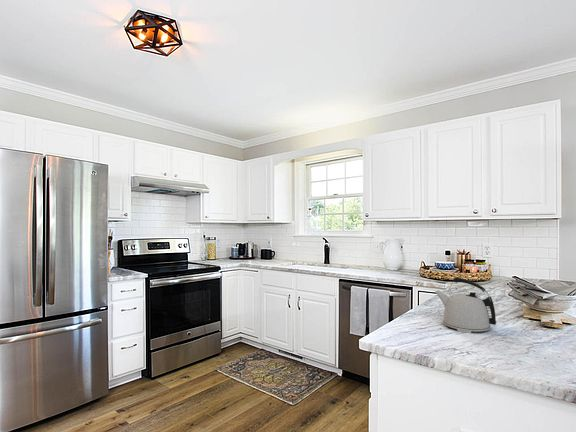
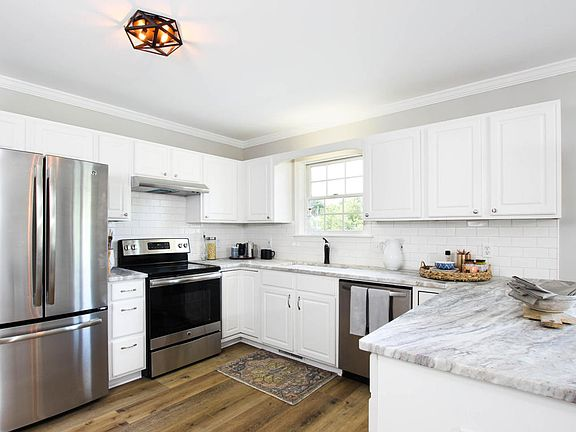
- kettle [434,276,498,334]
